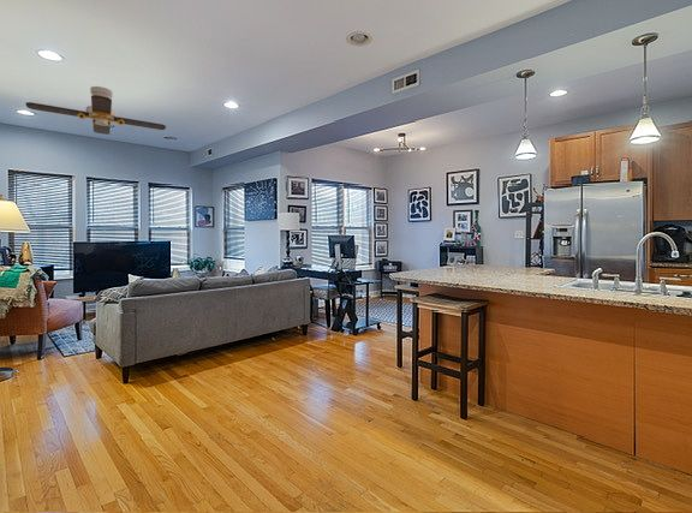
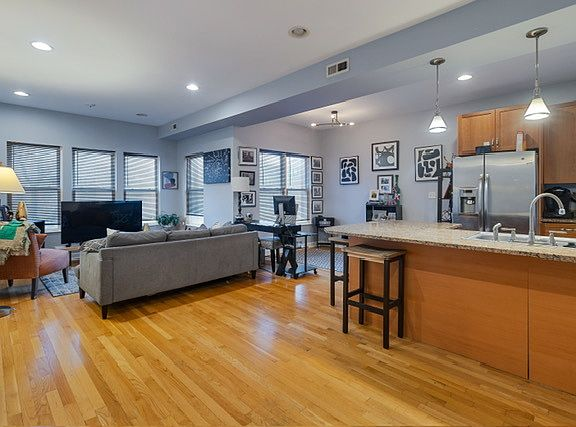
- ceiling fan [24,85,167,136]
